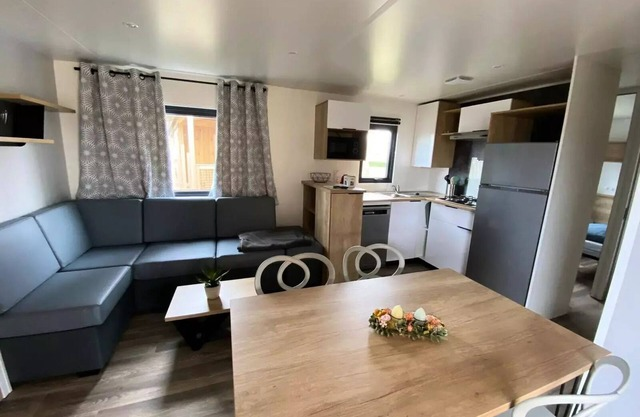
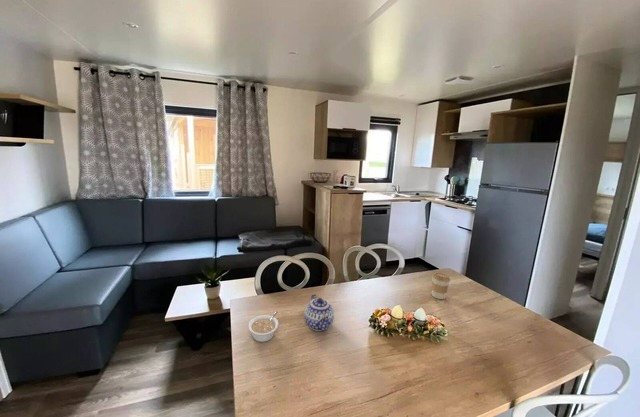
+ coffee cup [431,272,451,300]
+ teapot [303,293,335,332]
+ legume [247,310,280,343]
